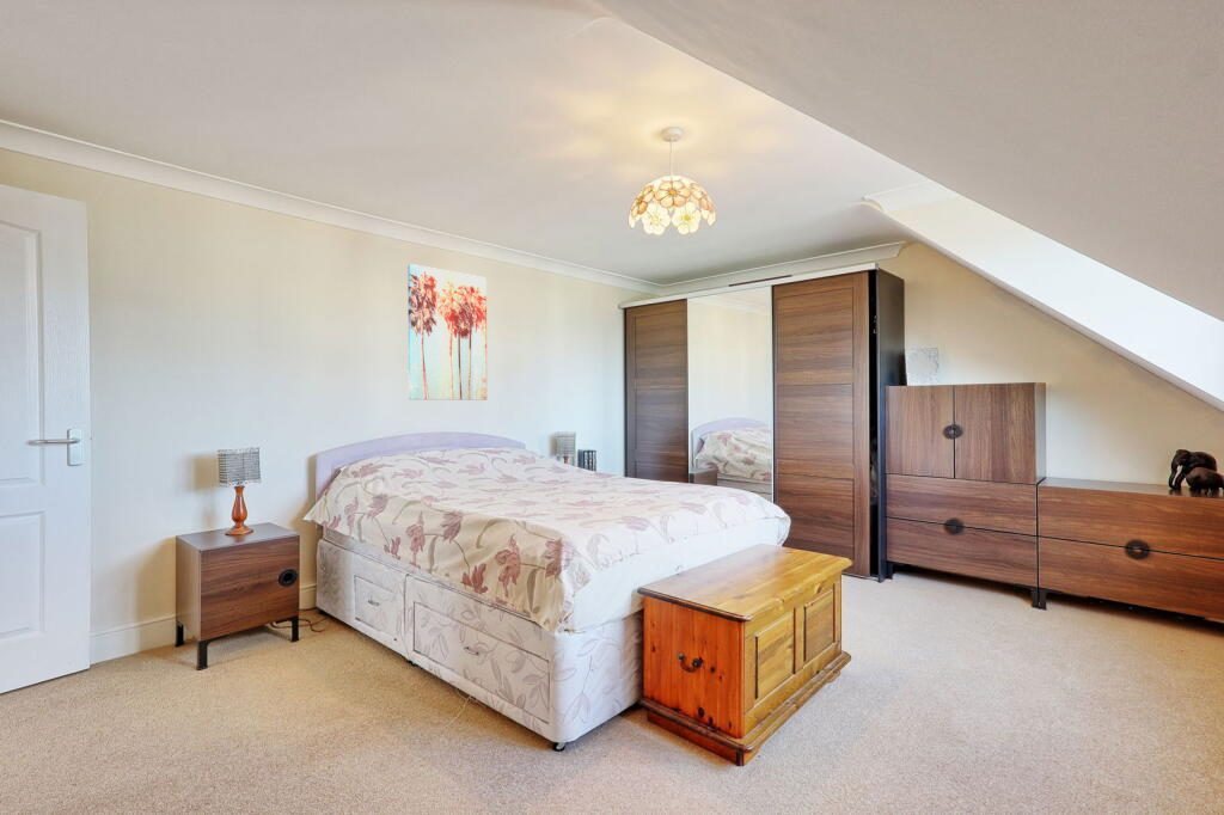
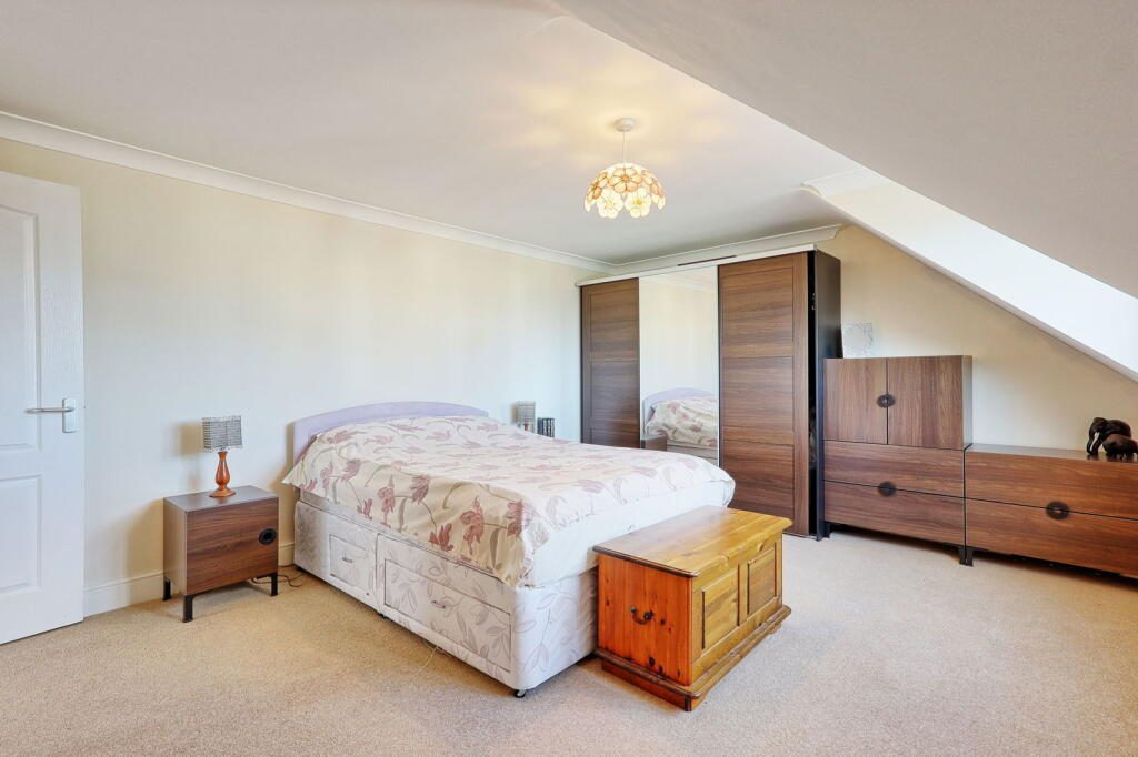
- wall art [406,263,488,402]
